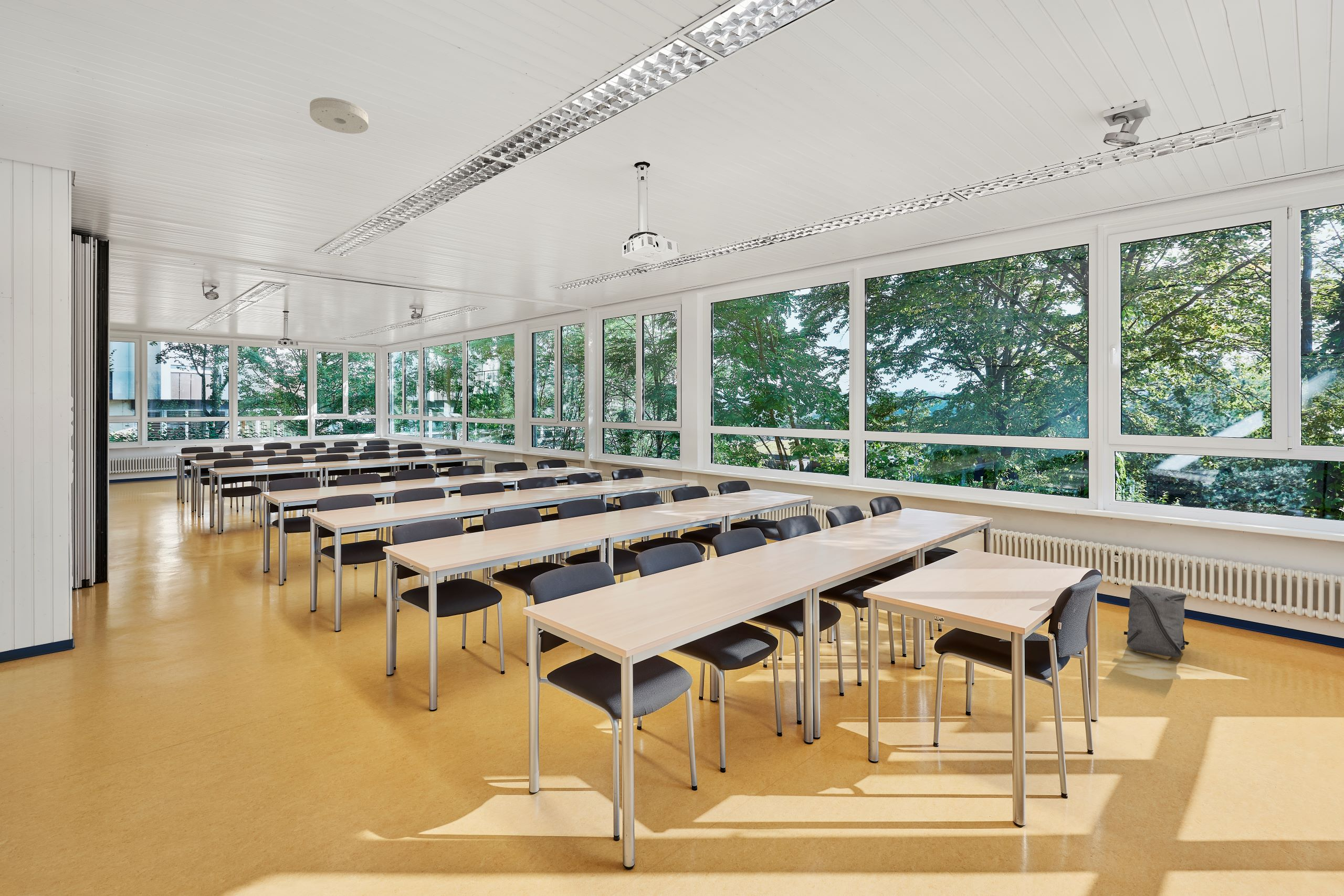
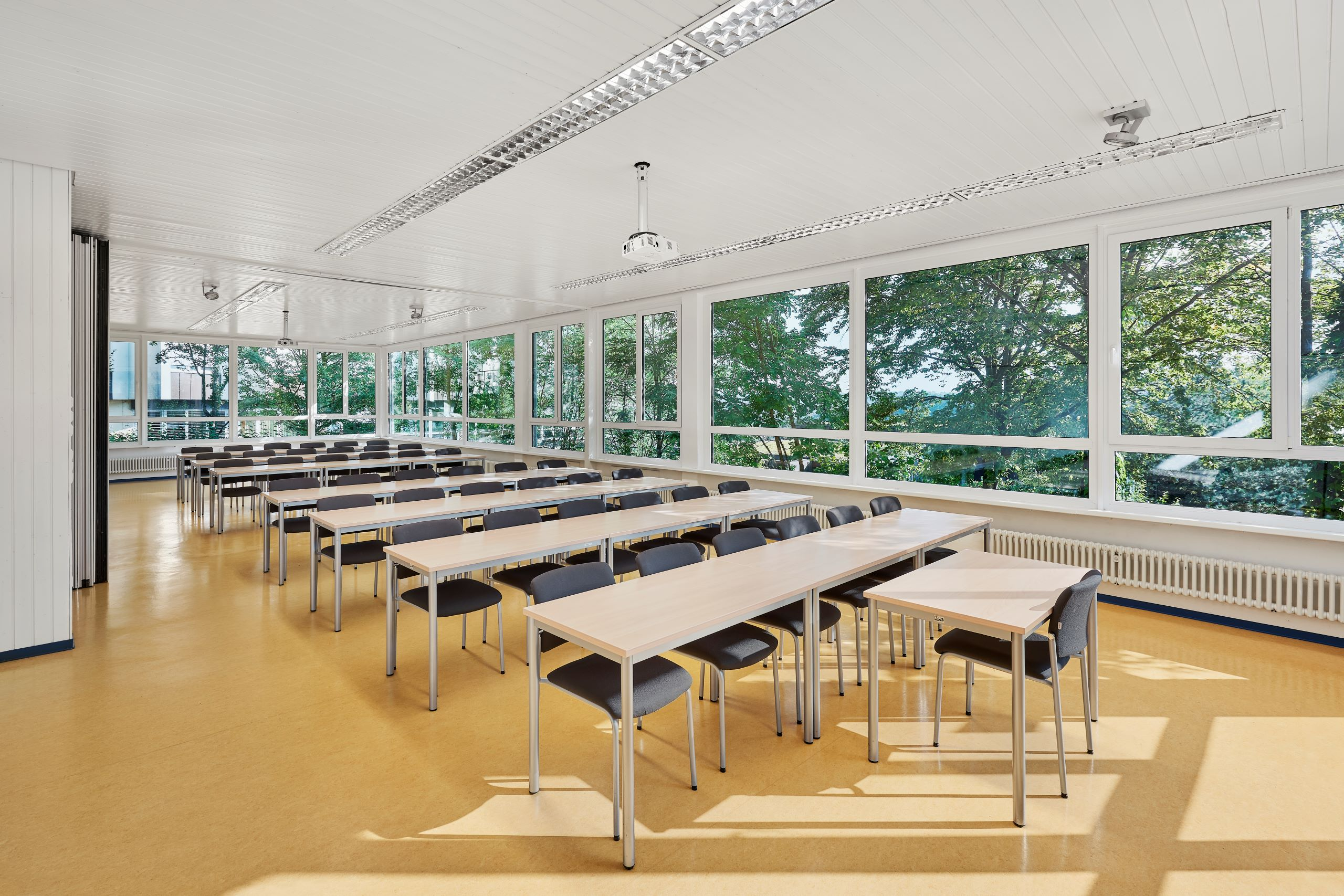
- smoke detector [309,97,369,134]
- backpack [1123,585,1190,658]
